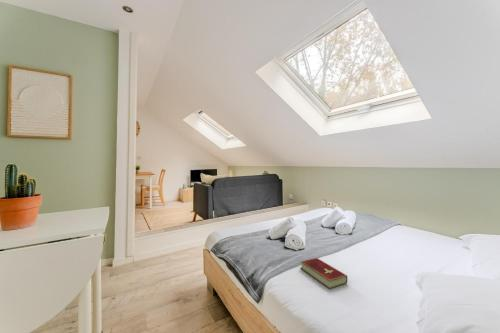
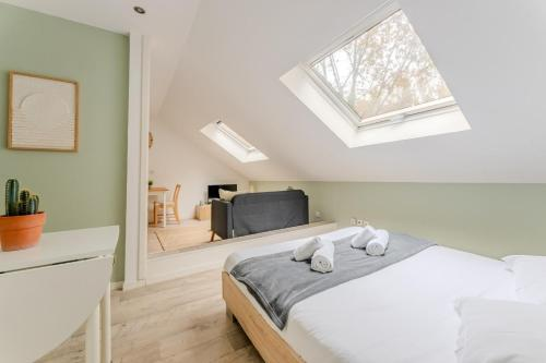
- hardcover book [300,257,348,290]
